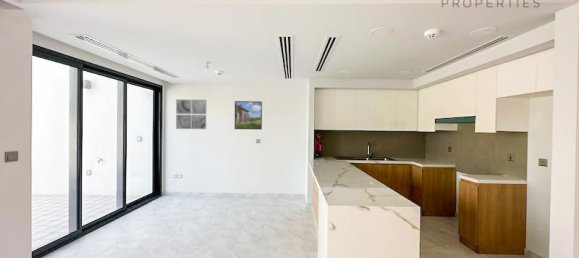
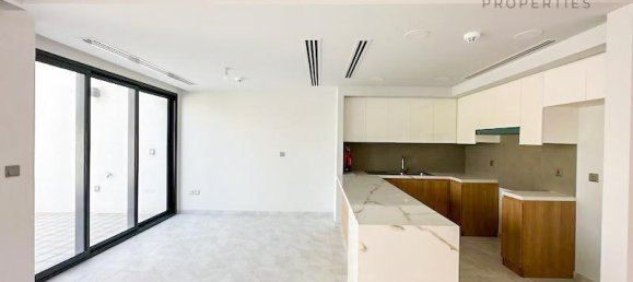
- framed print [234,100,263,130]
- wall art [175,98,207,130]
